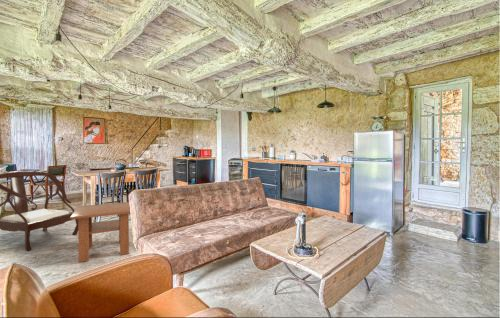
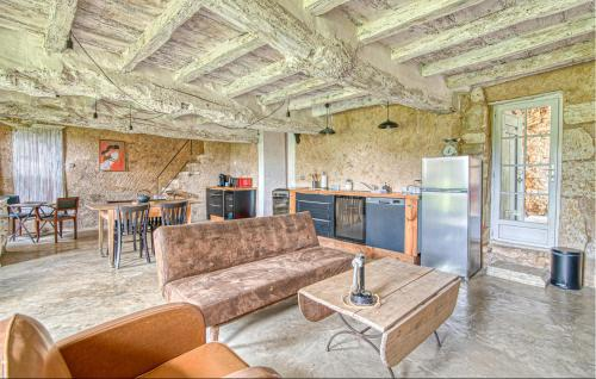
- armchair [0,170,78,252]
- coffee table [70,201,131,263]
